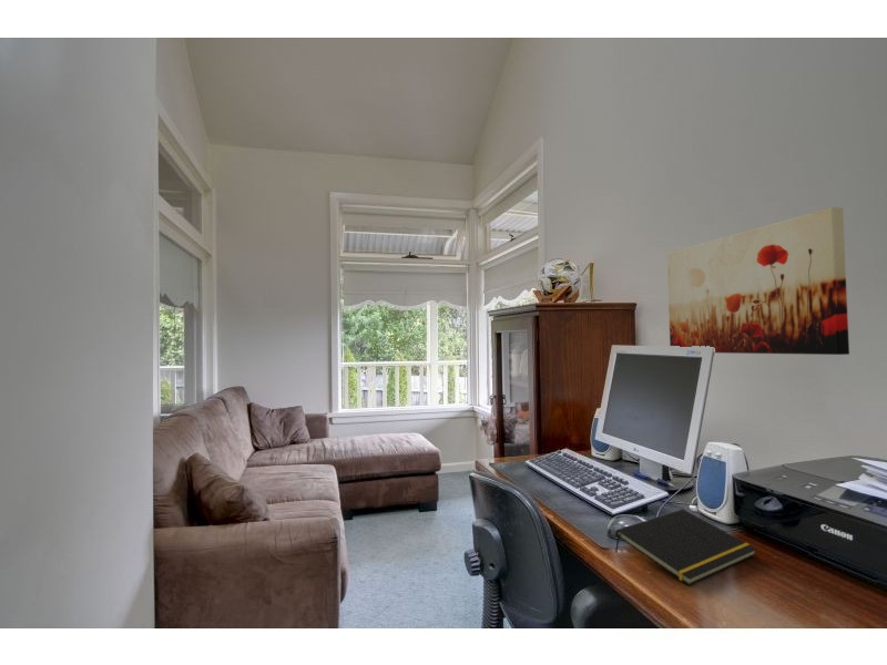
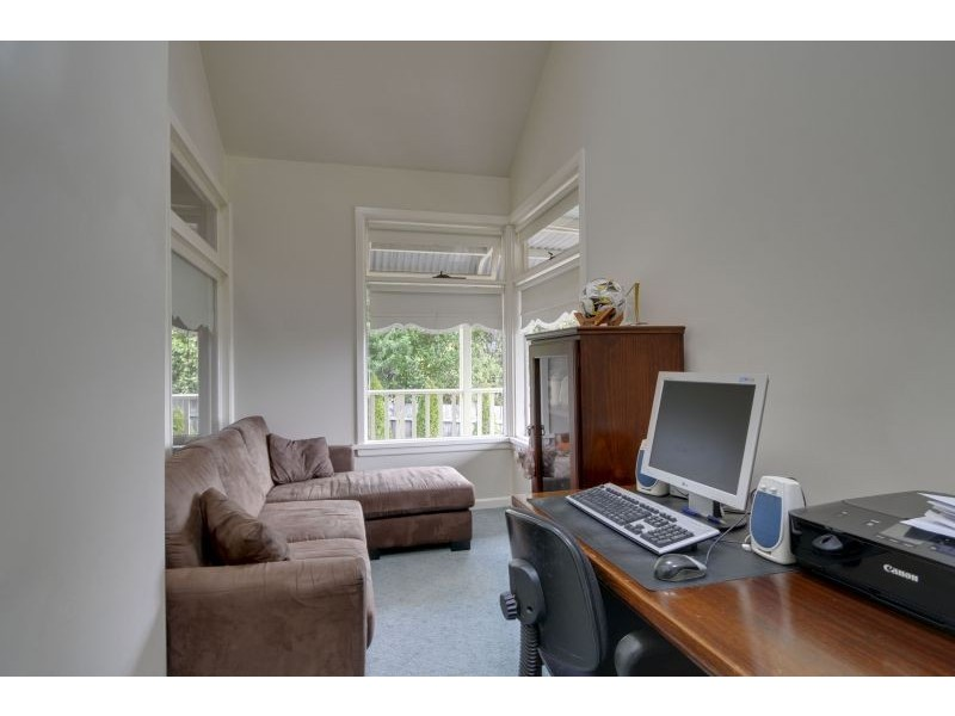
- notepad [614,508,758,586]
- wall art [666,206,850,356]
